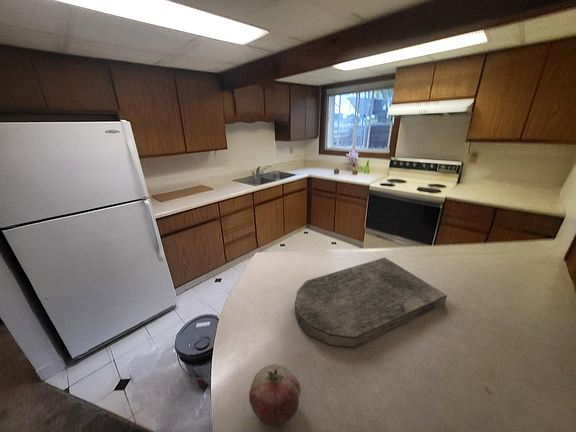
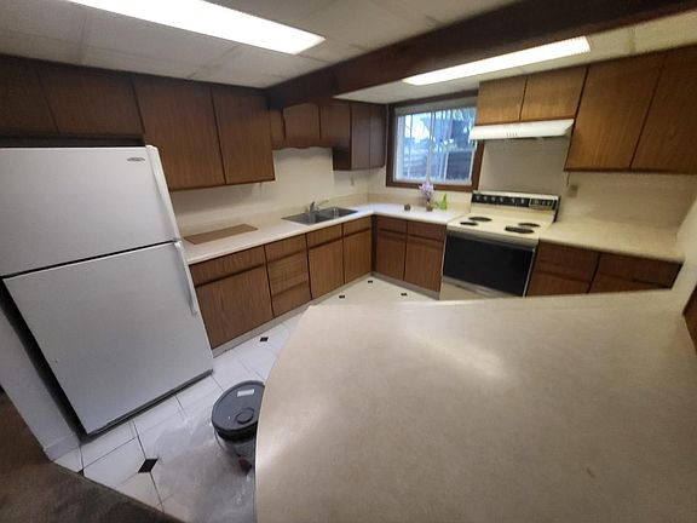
- cutting board [294,257,448,349]
- fruit [248,363,301,427]
